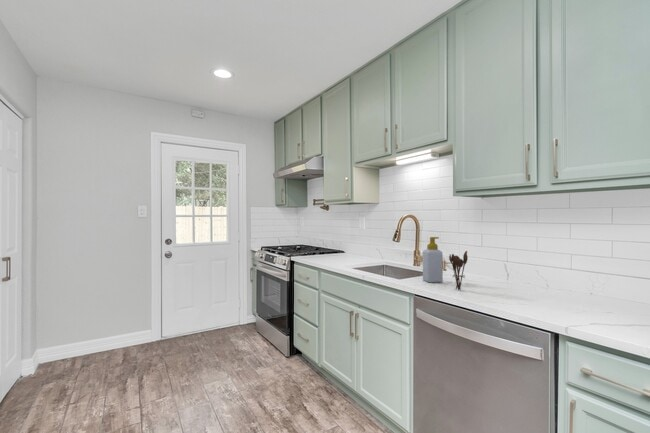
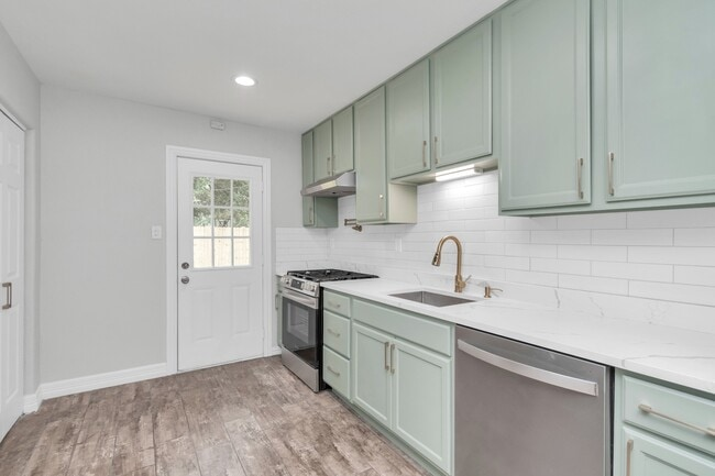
- utensil holder [448,250,469,291]
- soap bottle [422,236,444,283]
